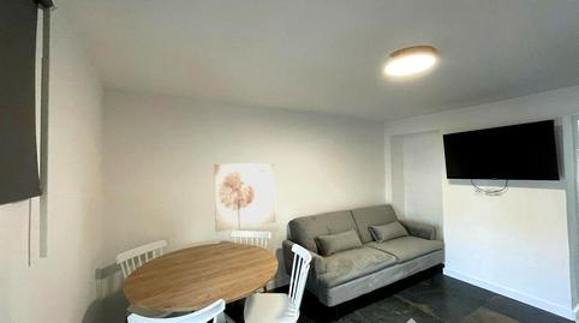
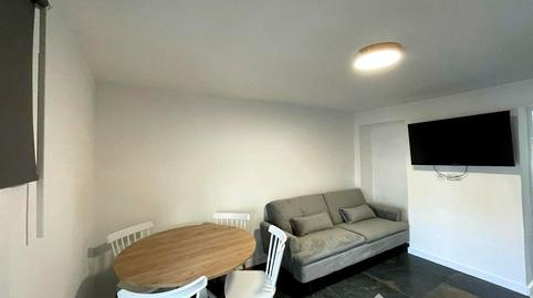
- wall art [214,162,277,233]
